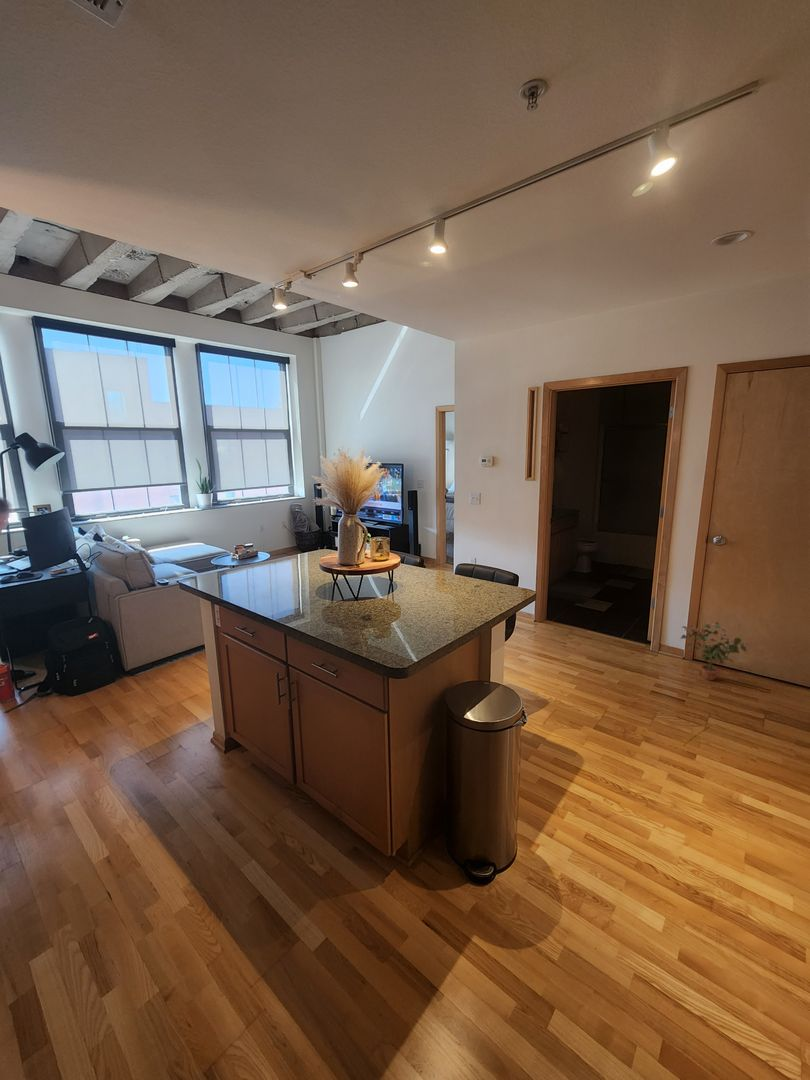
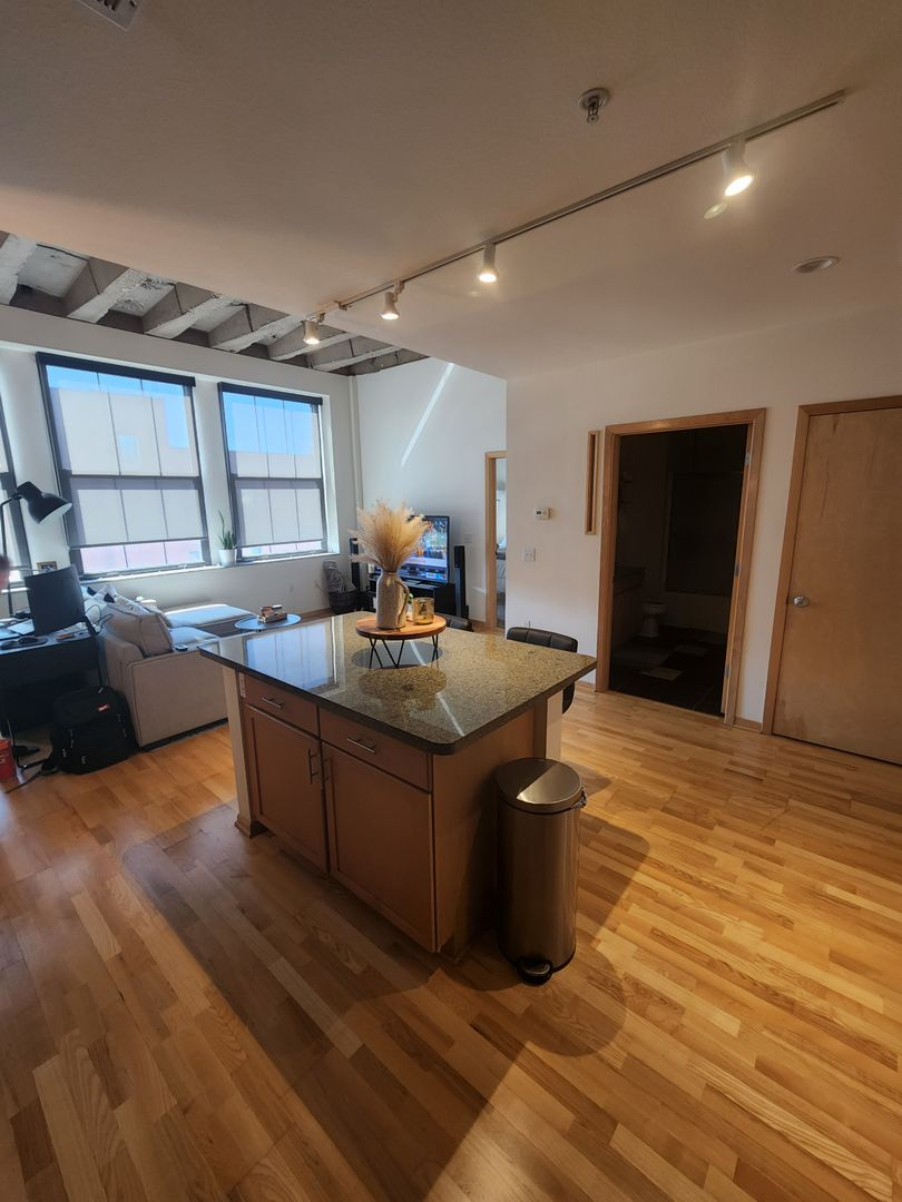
- potted plant [680,621,748,682]
